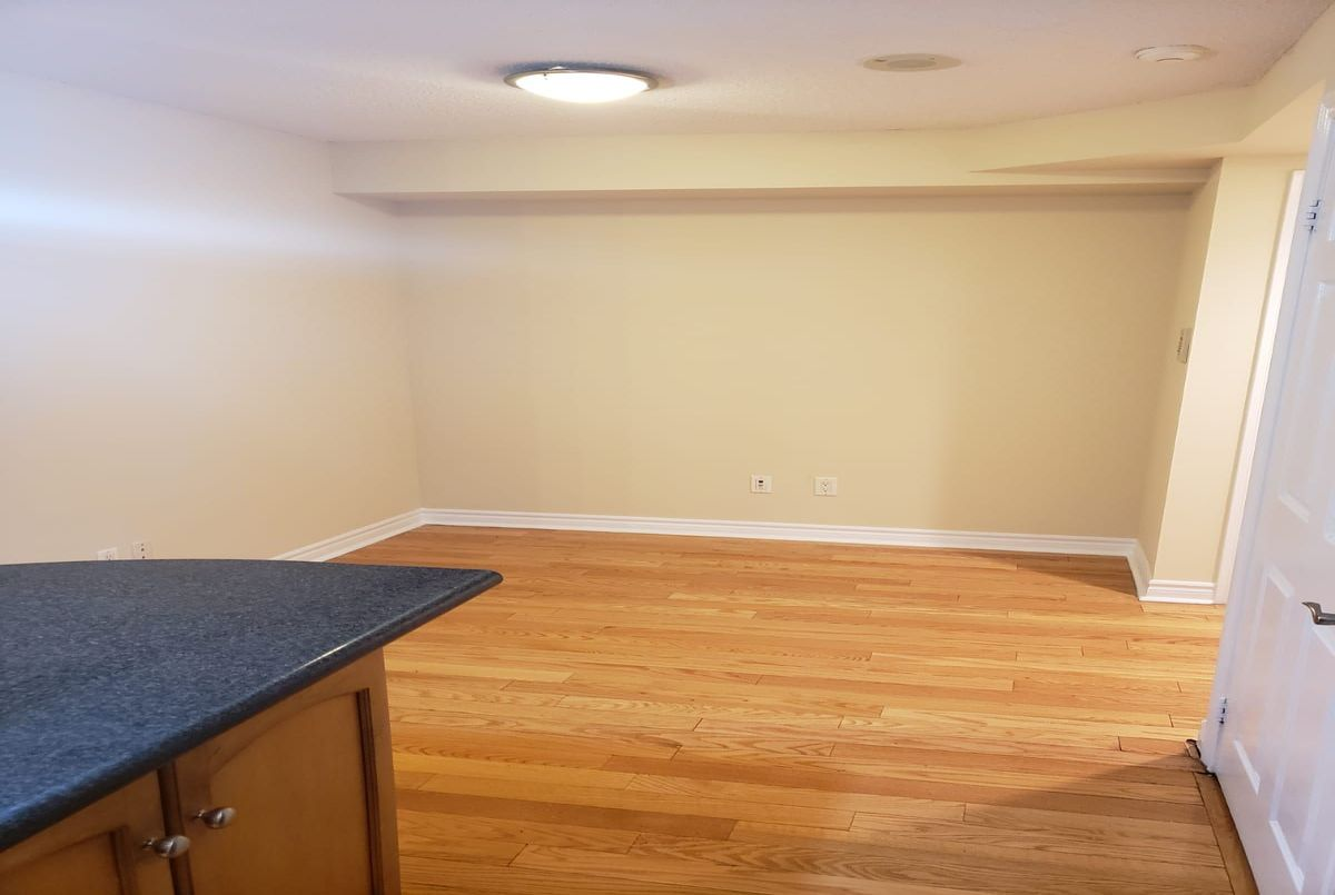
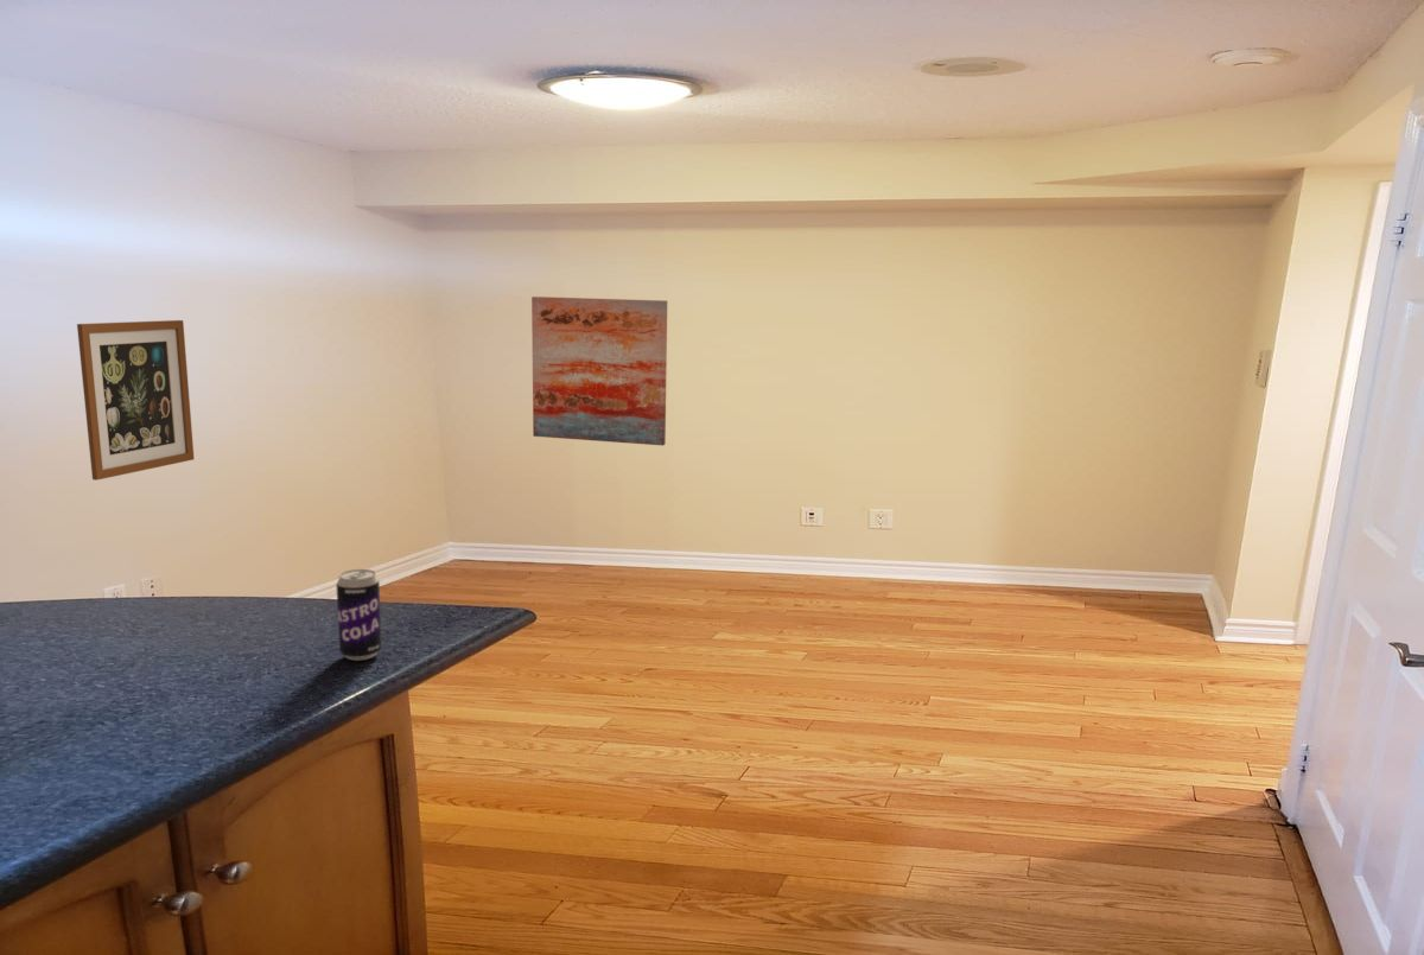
+ wall art [530,295,668,446]
+ beverage can [335,568,383,662]
+ wall art [76,319,196,482]
